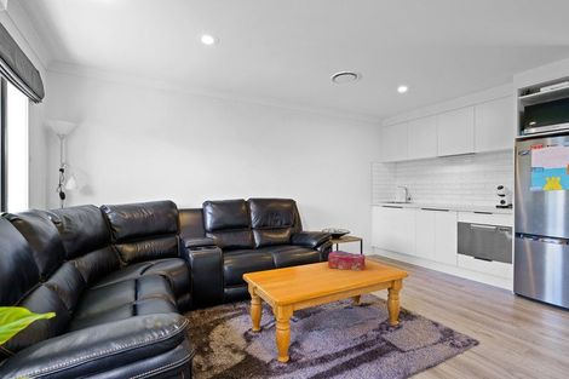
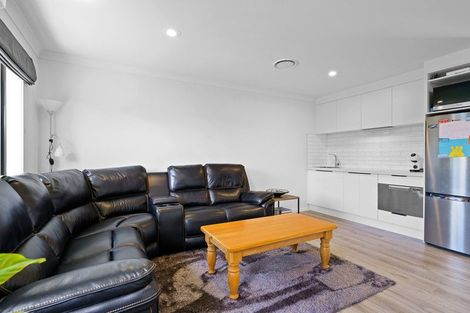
- tissue box [327,251,366,272]
